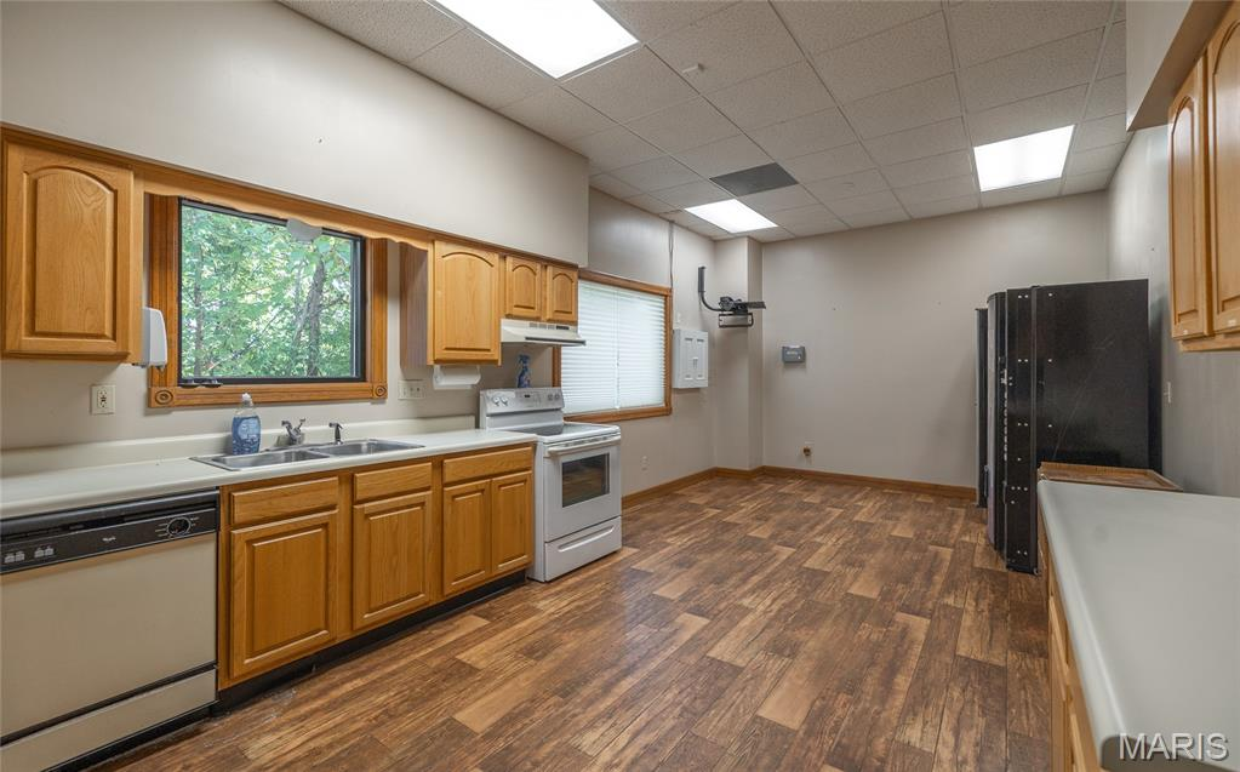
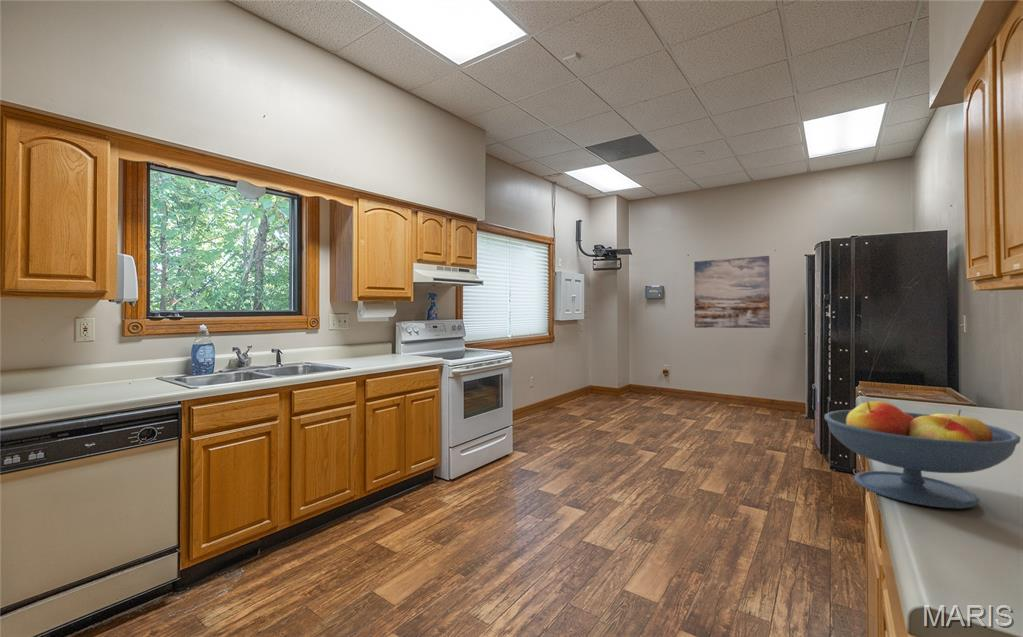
+ wall art [693,255,771,329]
+ fruit bowl [824,400,1021,510]
